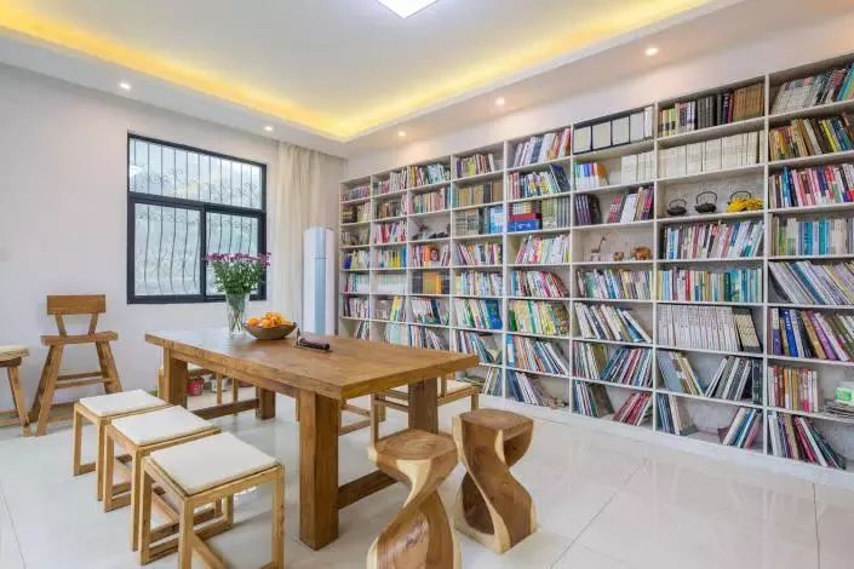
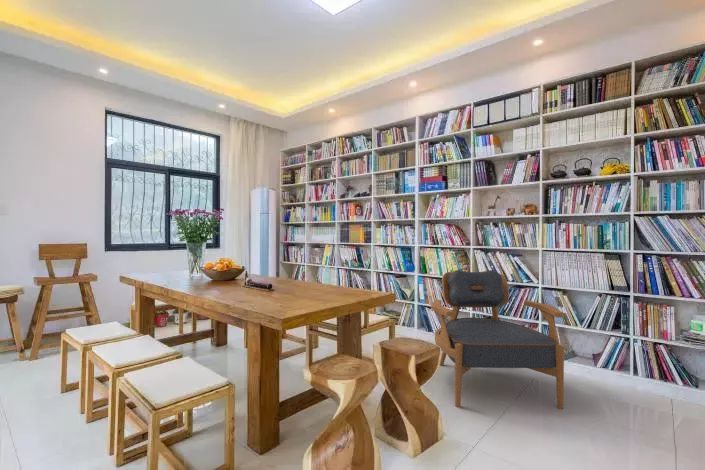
+ armchair [430,269,565,410]
